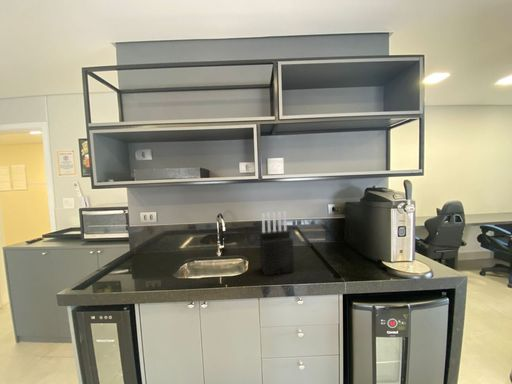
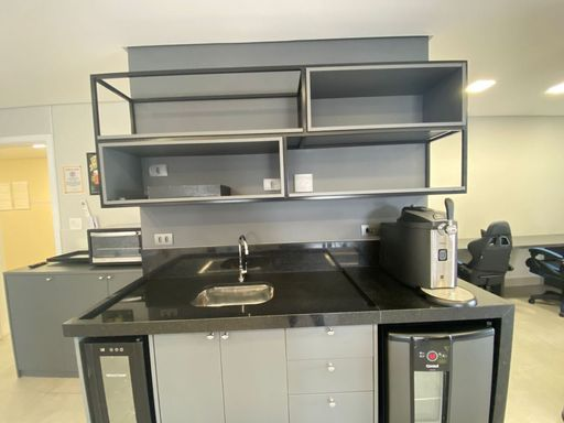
- knife block [259,210,295,276]
